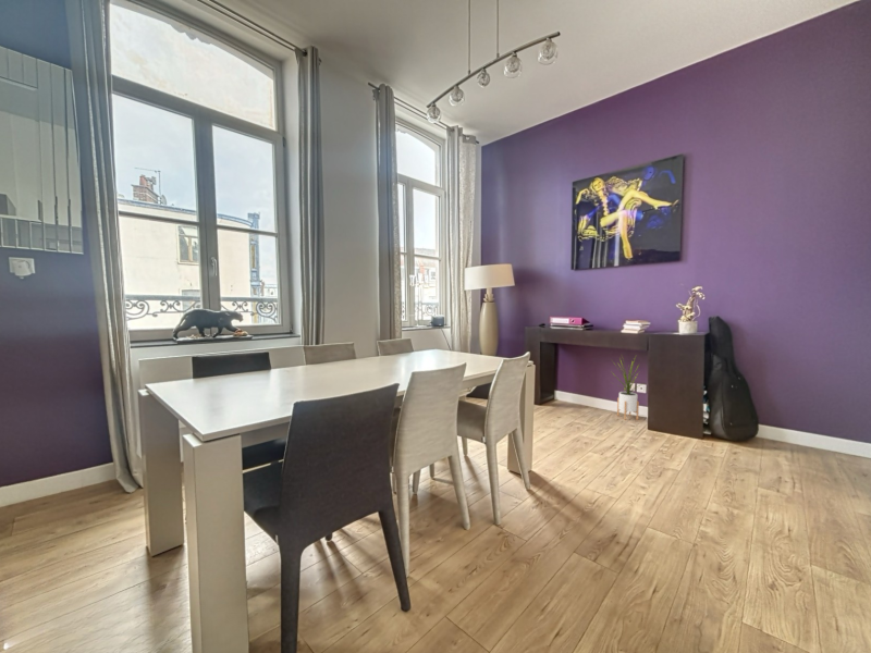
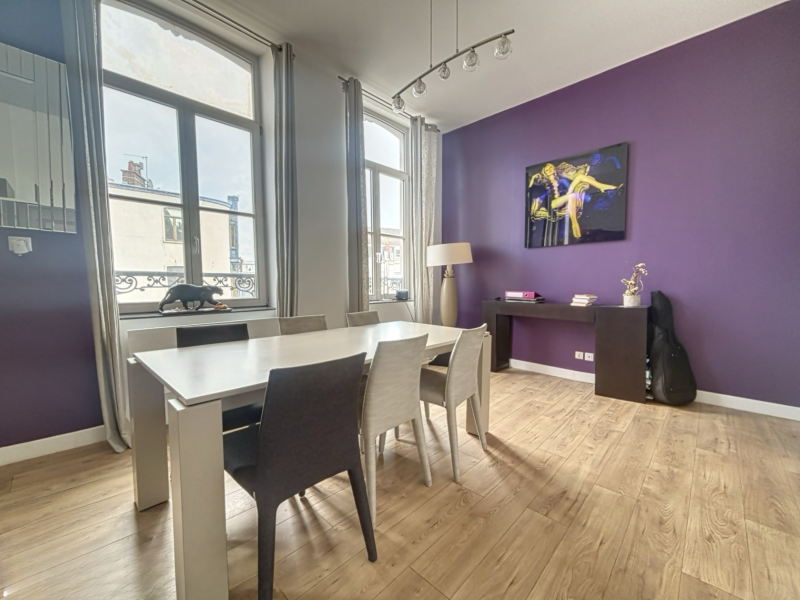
- house plant [610,355,647,421]
